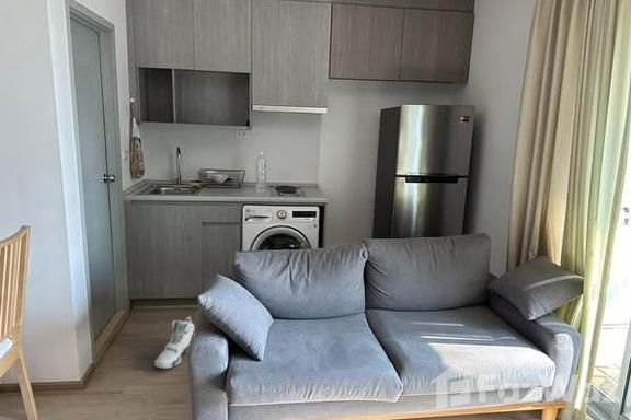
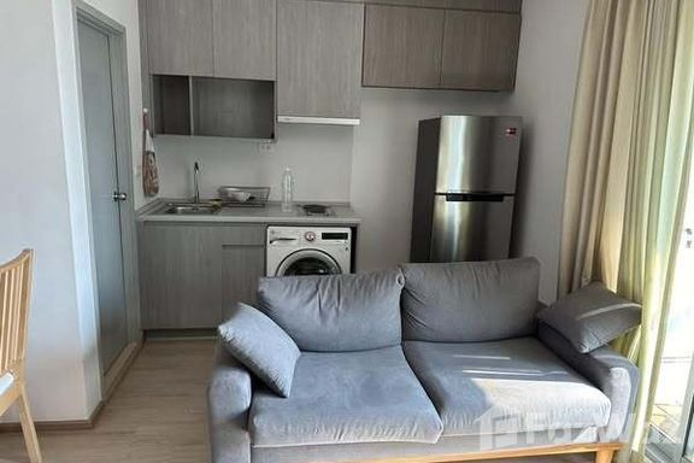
- sneaker [153,316,195,370]
